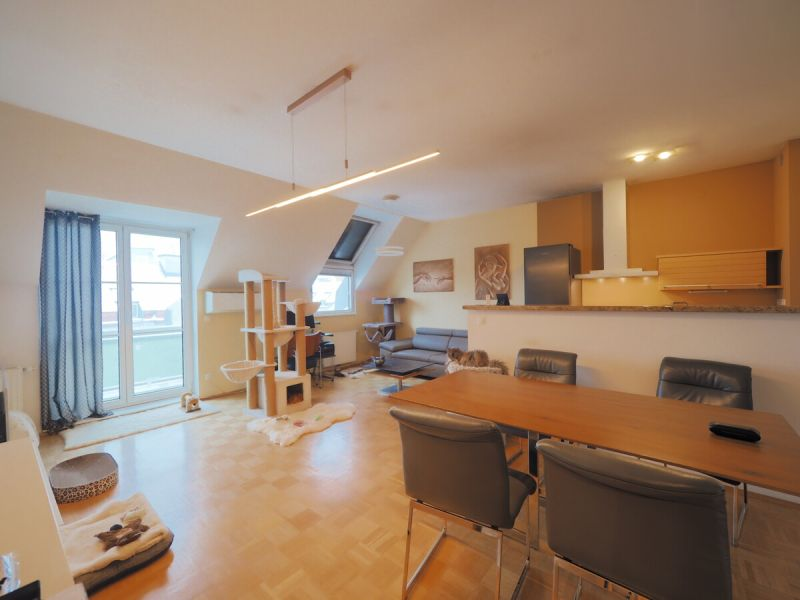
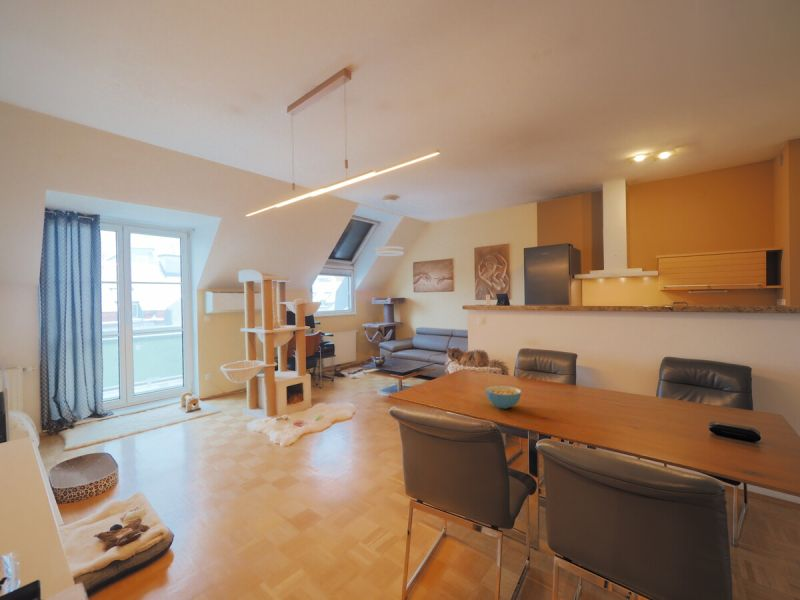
+ cereal bowl [485,385,522,410]
